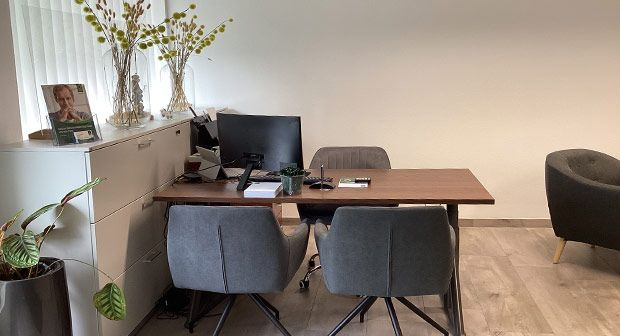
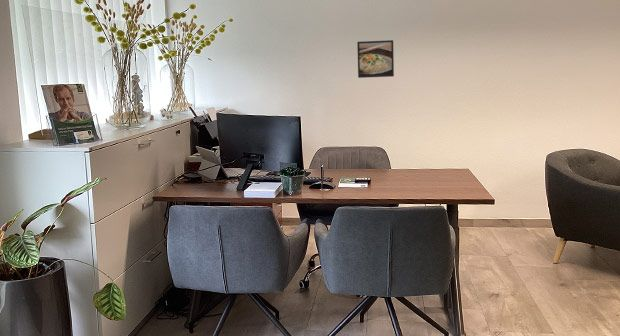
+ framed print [356,39,395,79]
